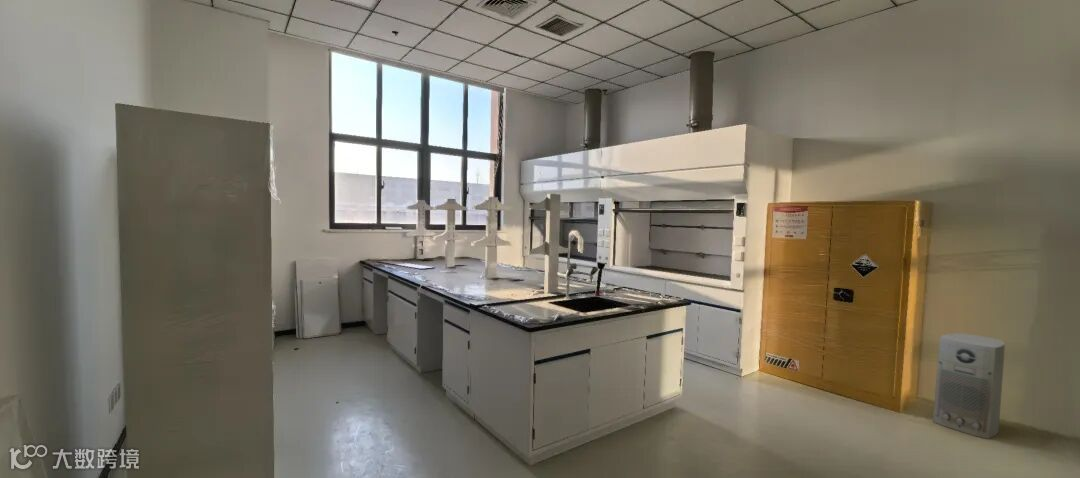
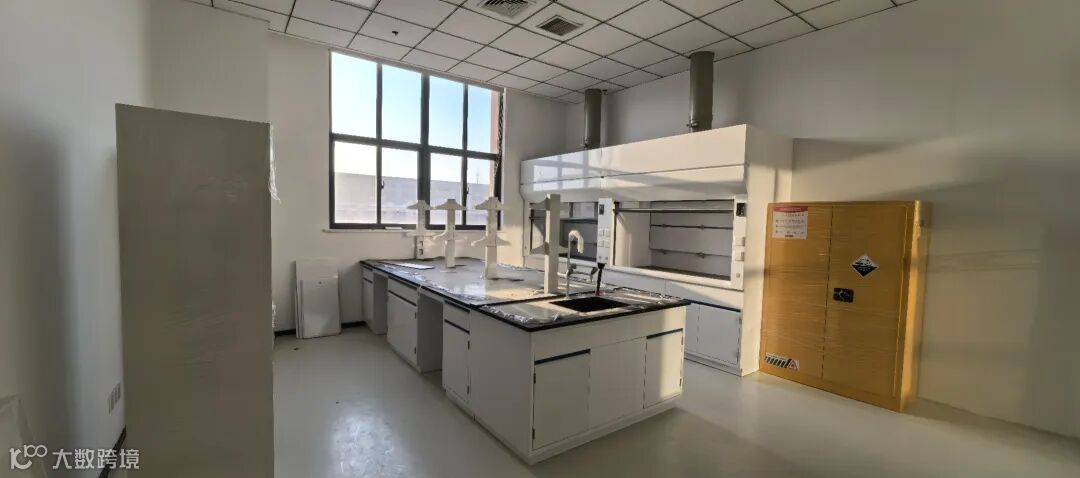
- air purifier [932,332,1006,440]
